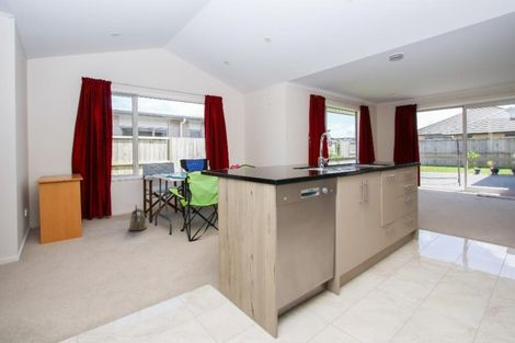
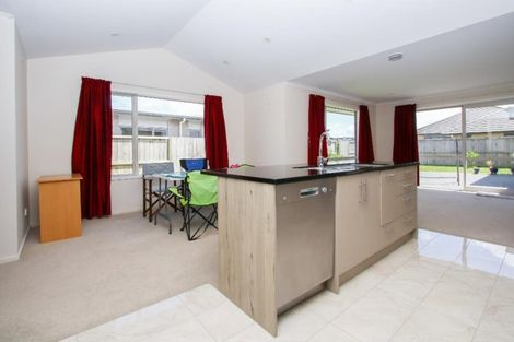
- watering can [127,204,148,231]
